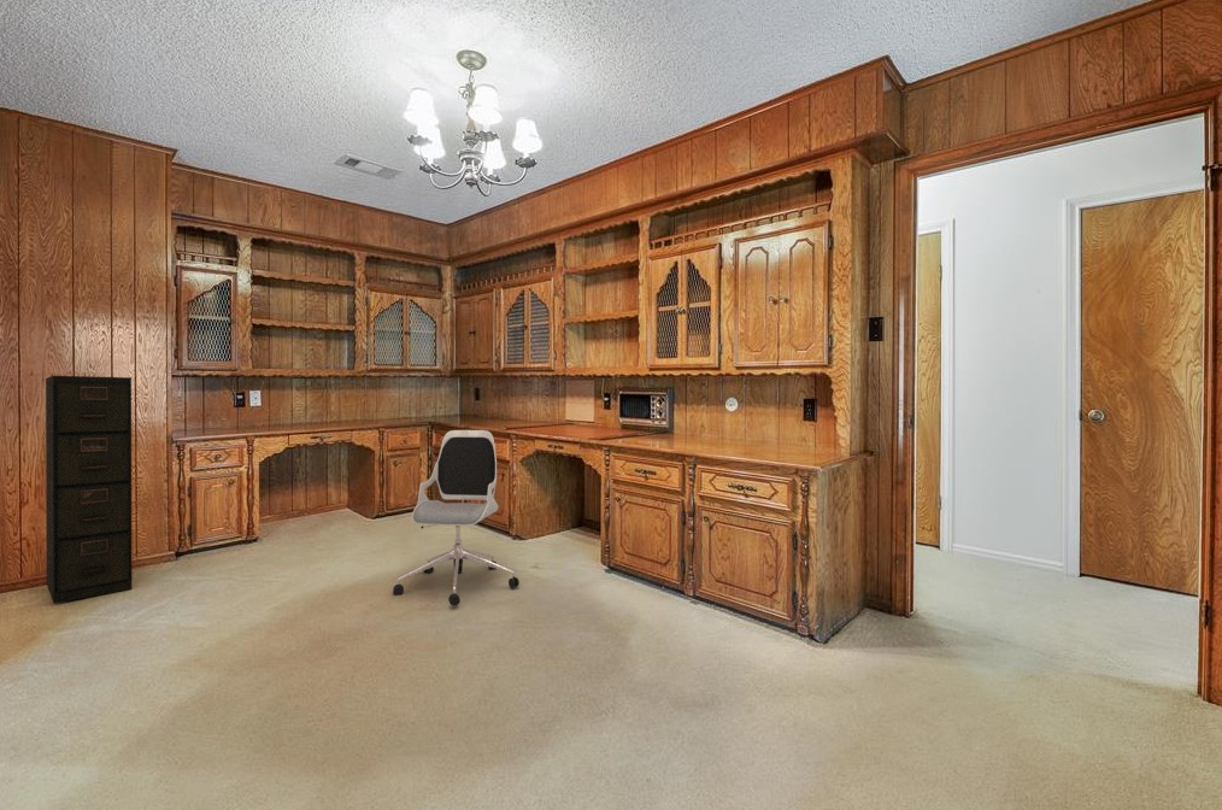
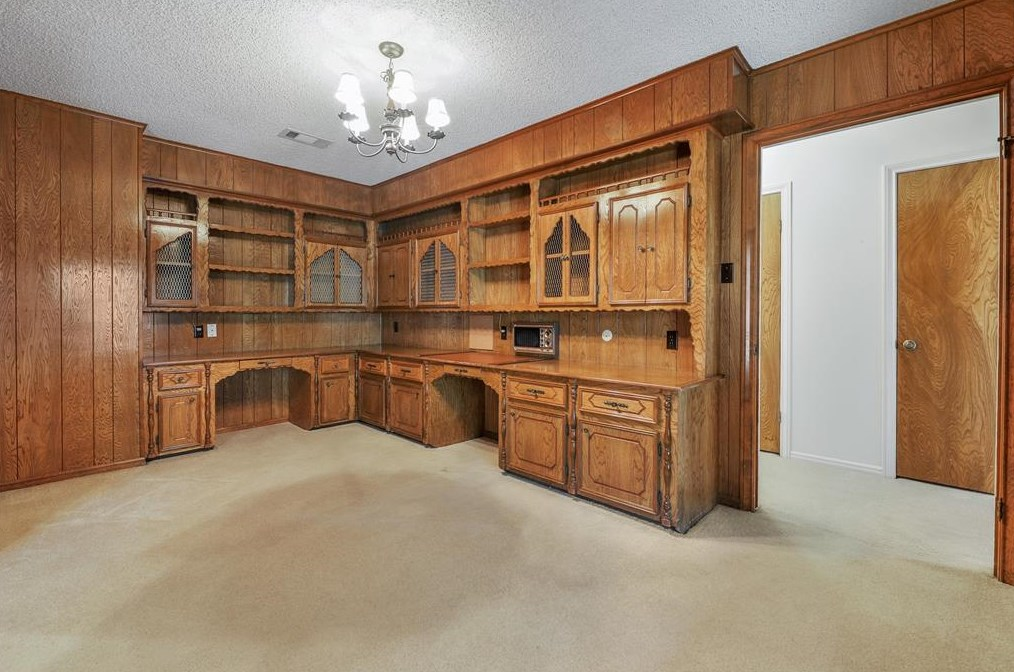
- filing cabinet [45,375,133,605]
- office chair [392,429,521,608]
